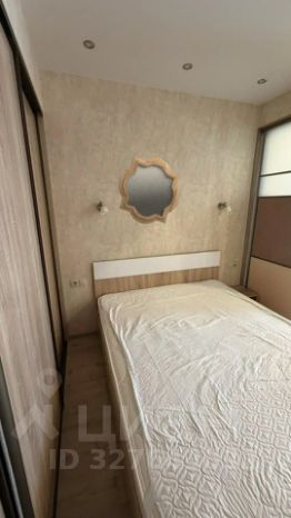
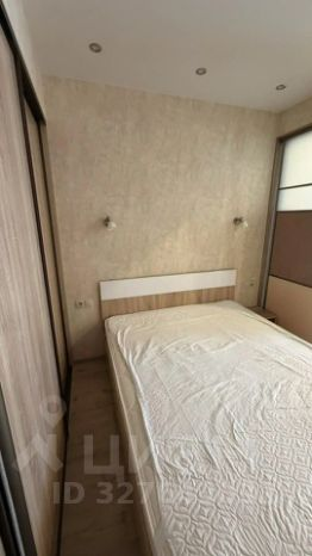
- mirror [118,156,181,225]
